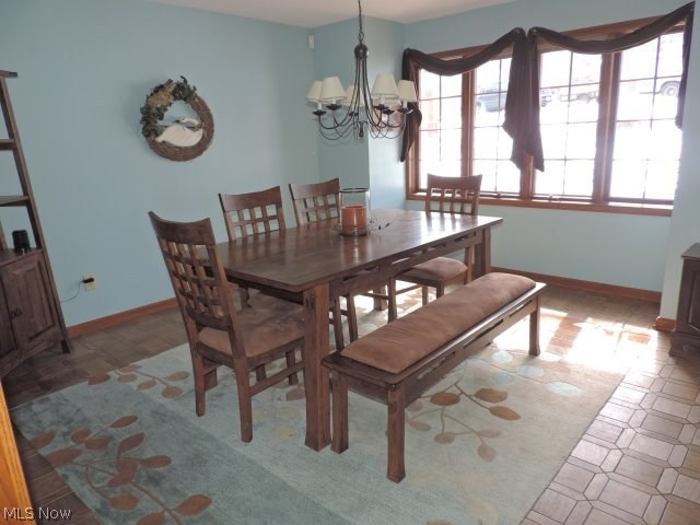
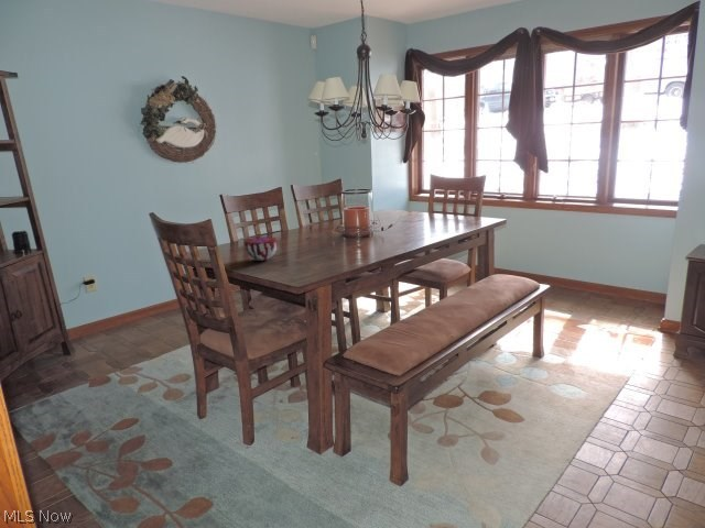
+ decorative bowl [243,235,278,262]
